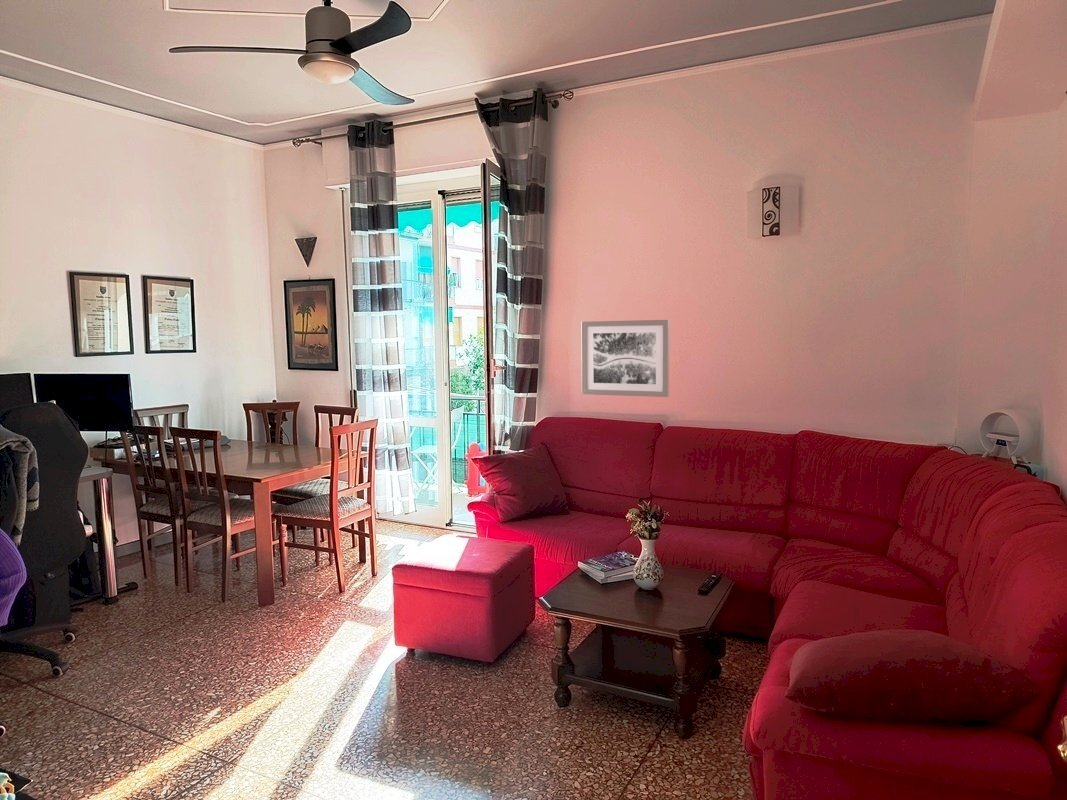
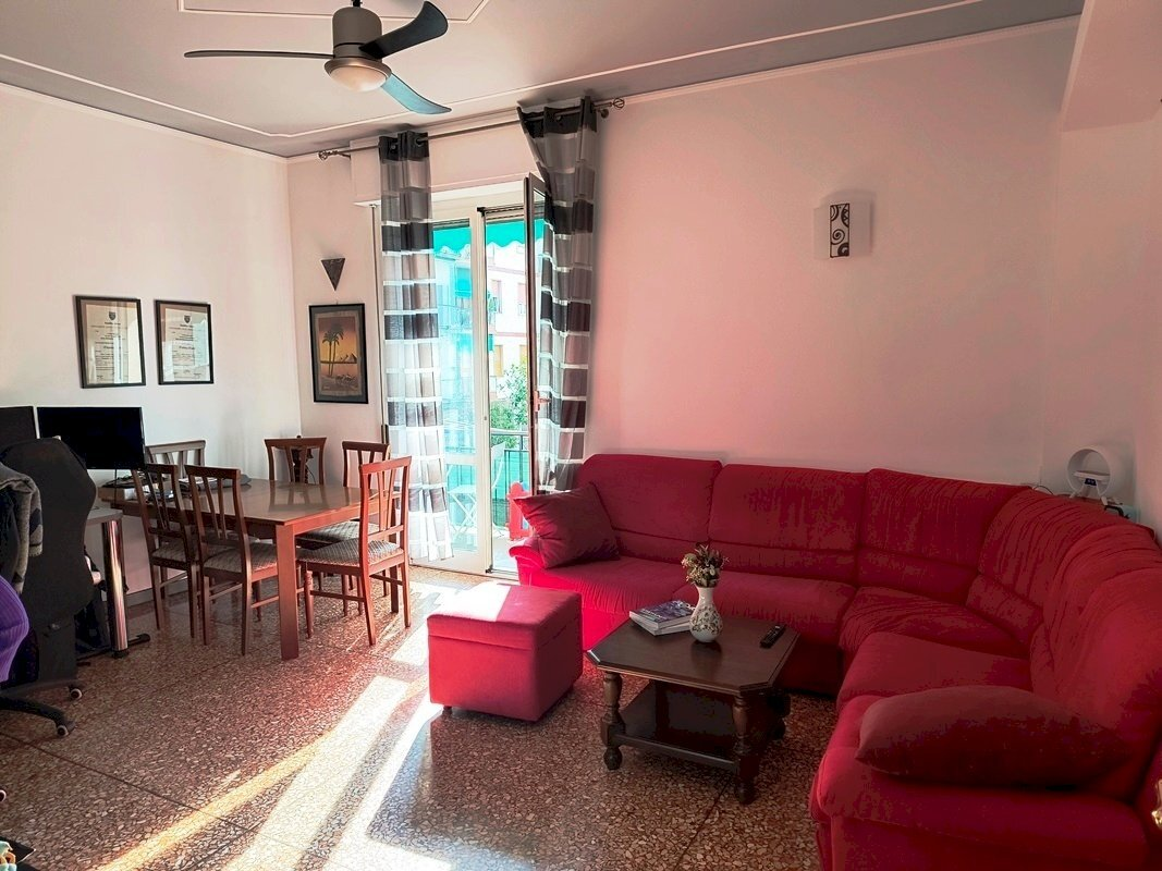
- wall art [580,319,671,398]
